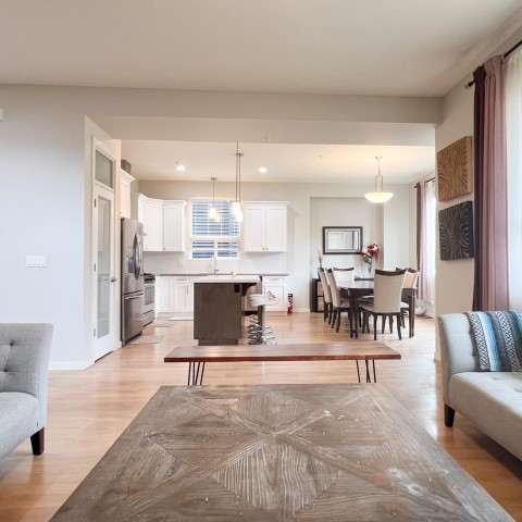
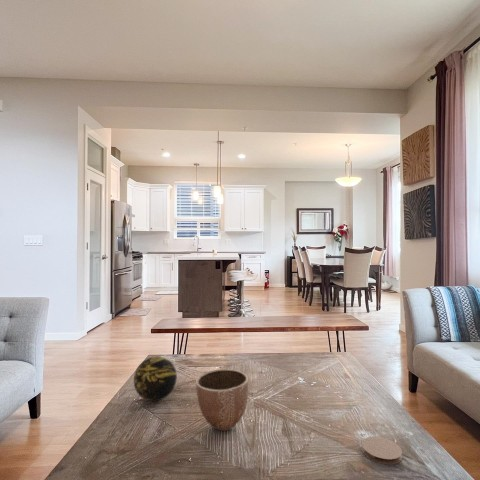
+ coaster [361,436,403,466]
+ decorative bowl [195,368,249,432]
+ decorative orb [133,355,178,402]
